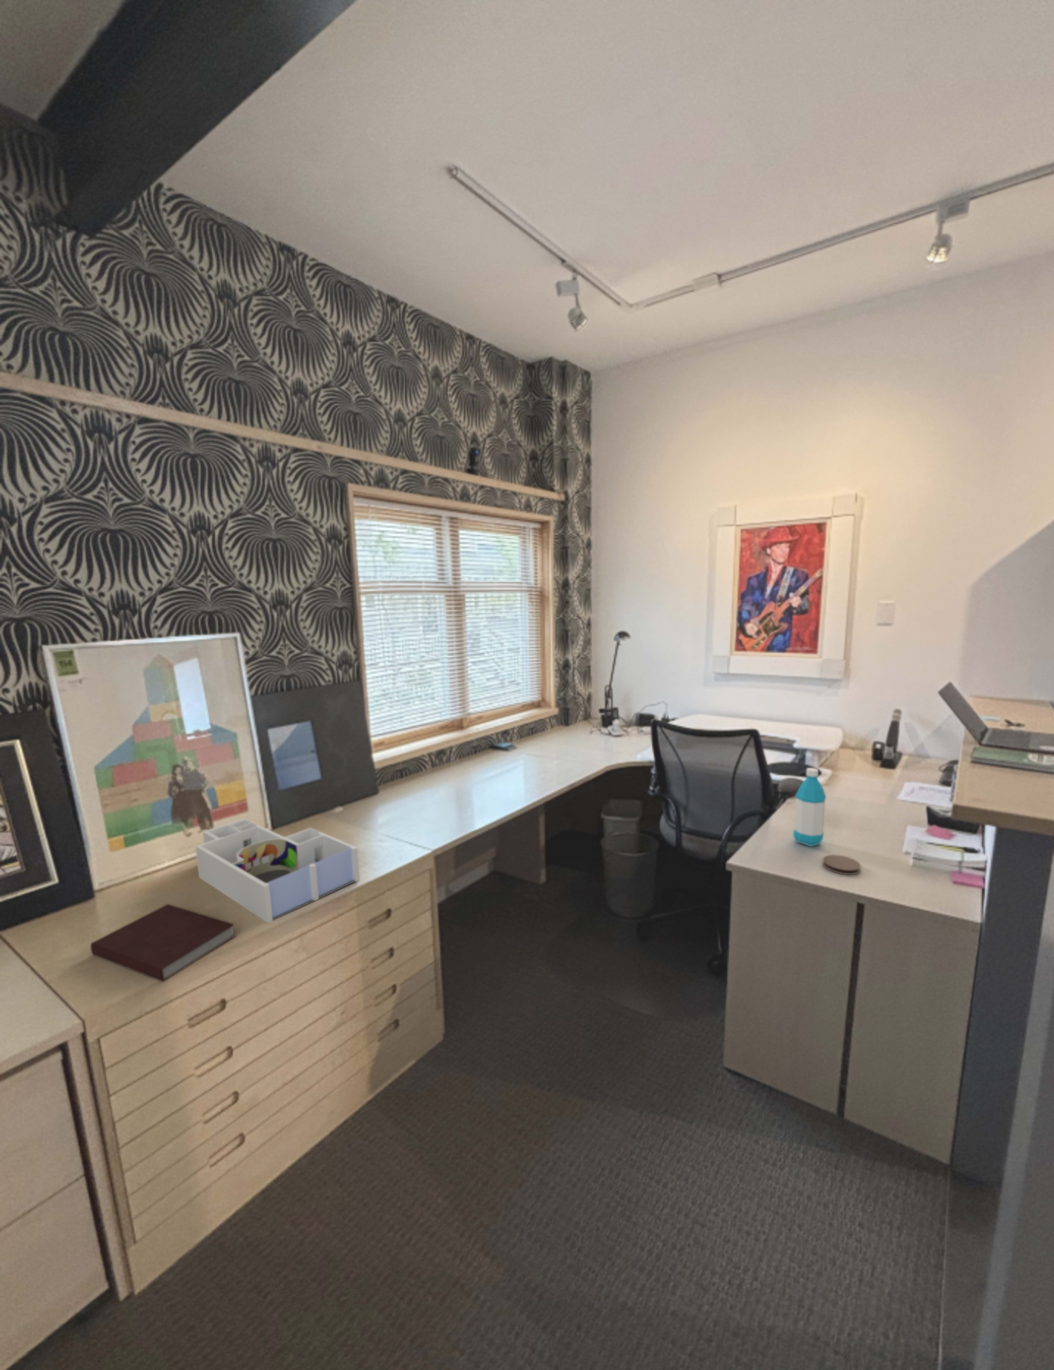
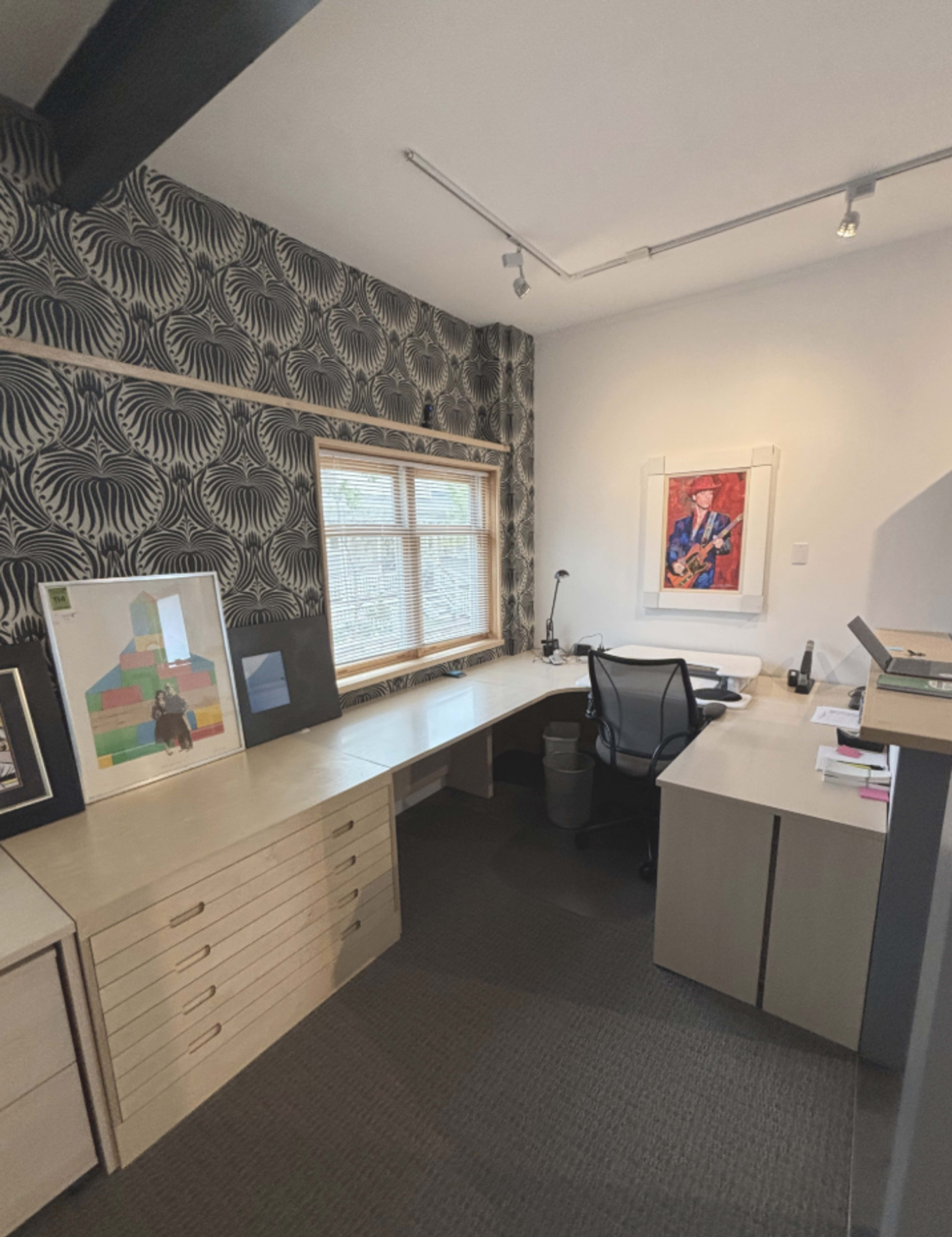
- desk organizer [195,818,360,924]
- notebook [91,904,237,982]
- water bottle [793,768,826,847]
- coaster [823,855,861,875]
